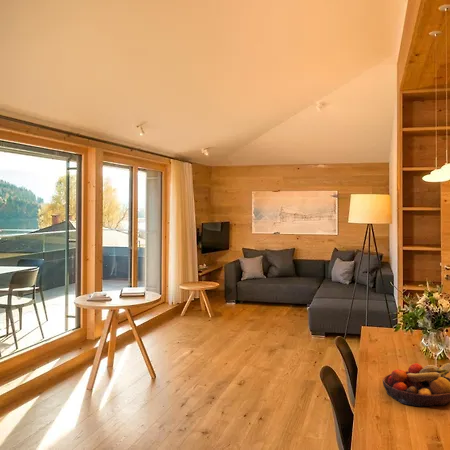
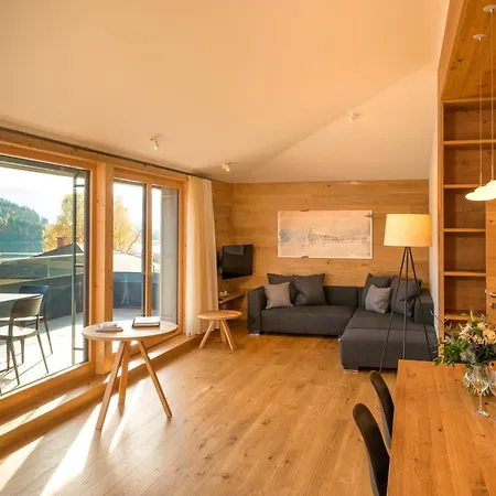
- fruit bowl [382,362,450,407]
